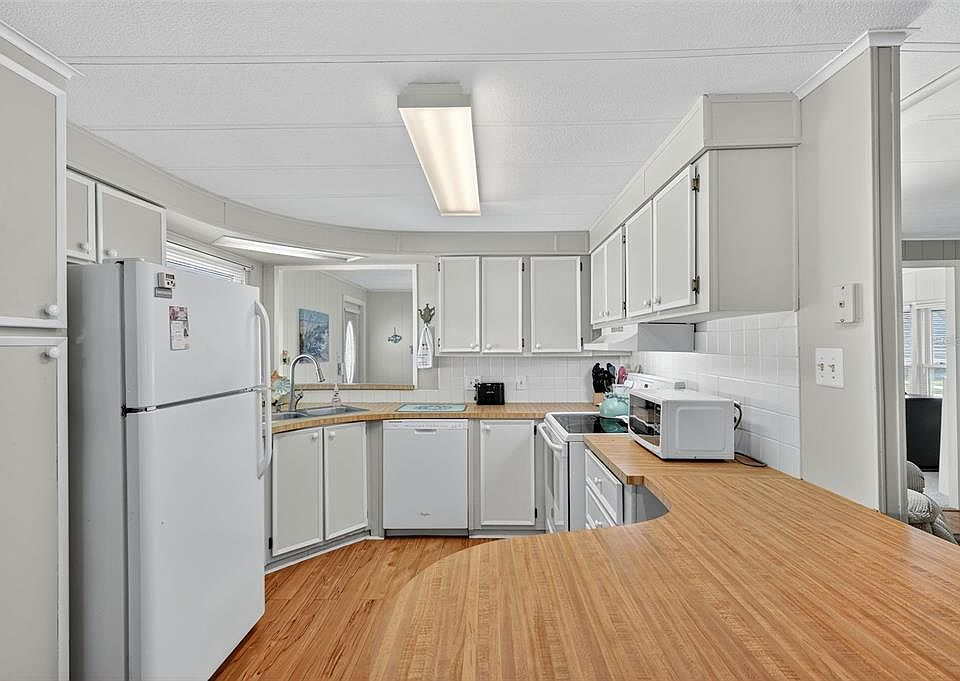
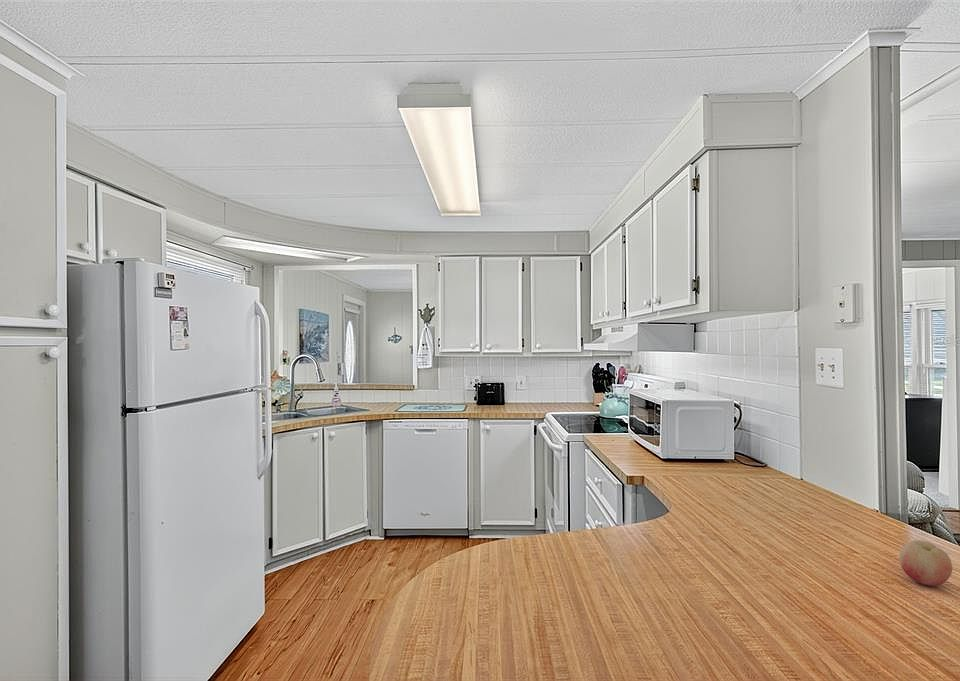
+ fruit [898,539,953,587]
